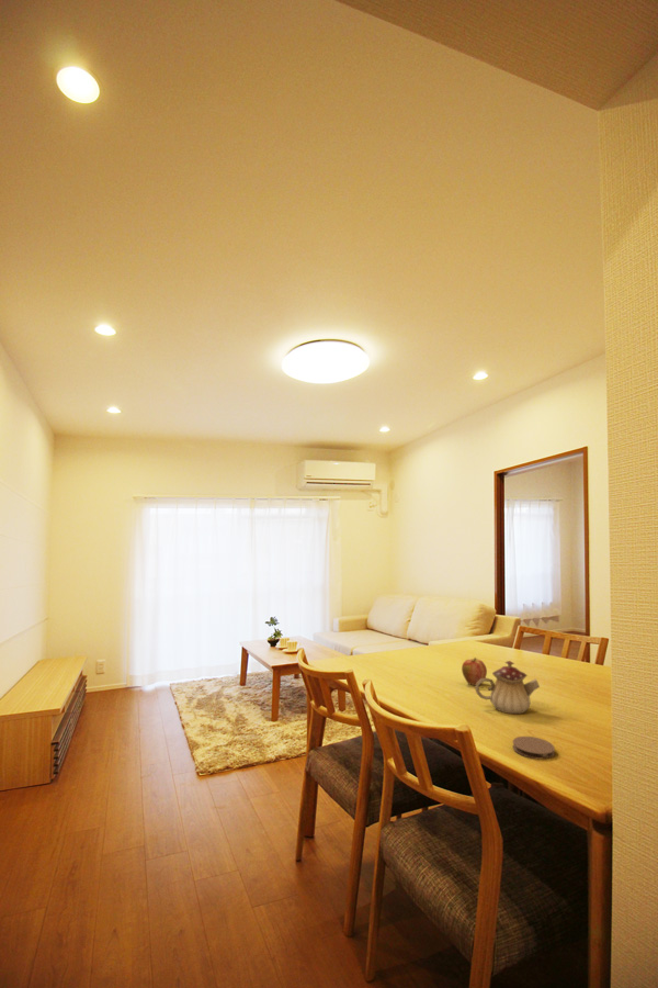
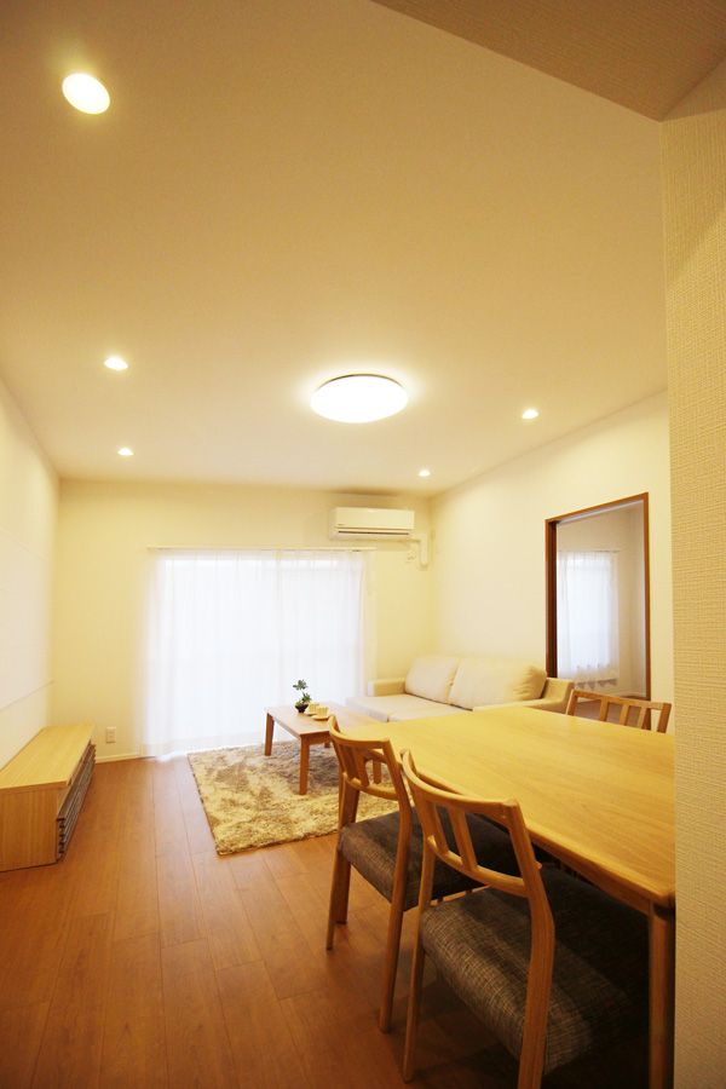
- apple [461,656,488,686]
- teapot [474,660,541,715]
- coaster [512,736,556,760]
